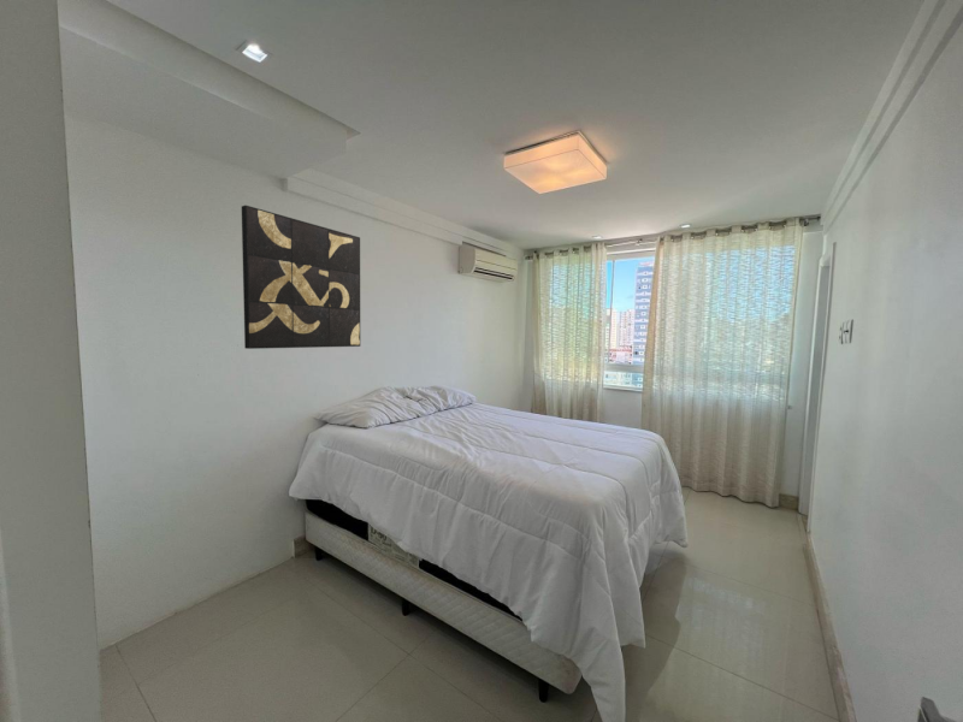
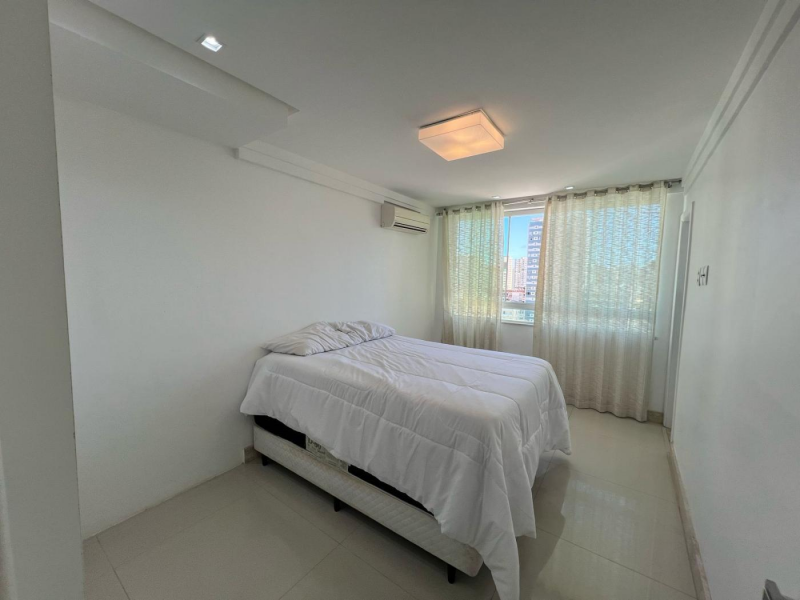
- wall art [241,205,361,350]
